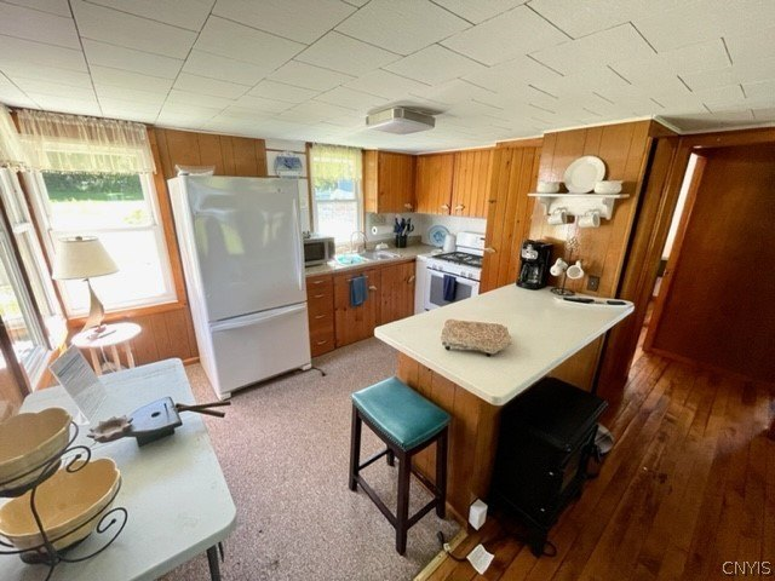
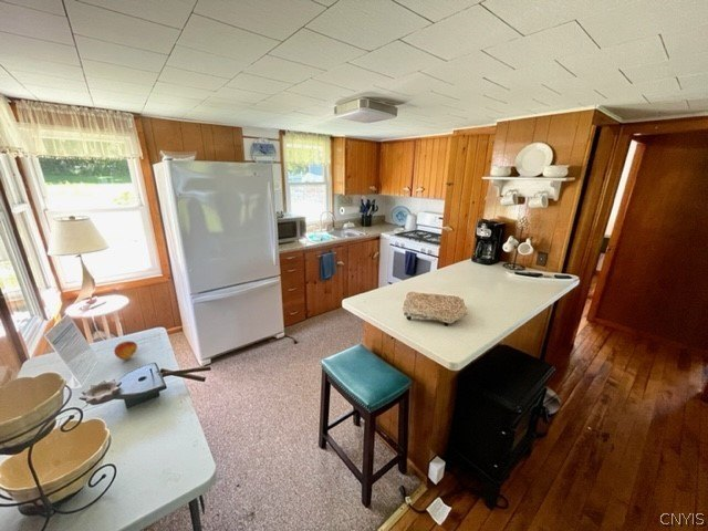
+ fruit [113,340,138,361]
